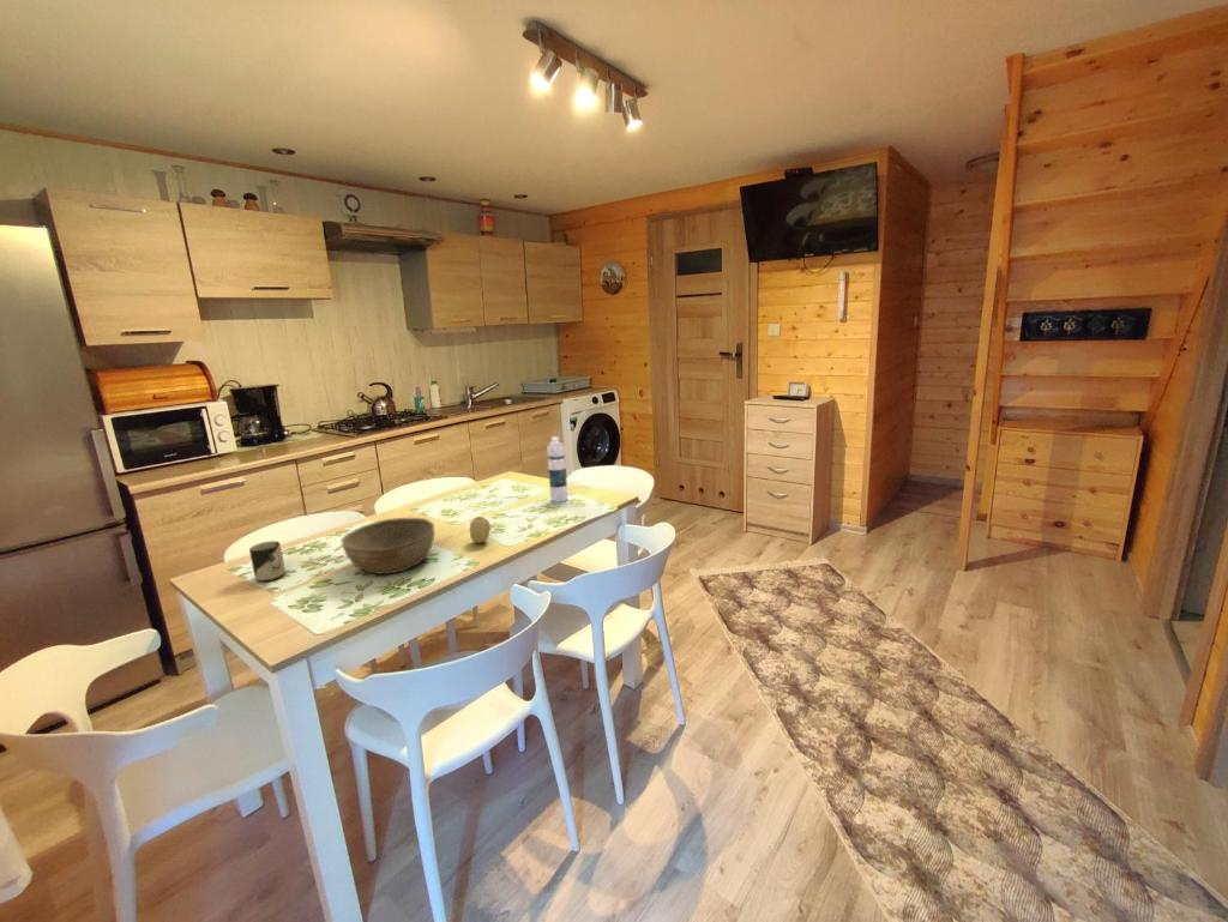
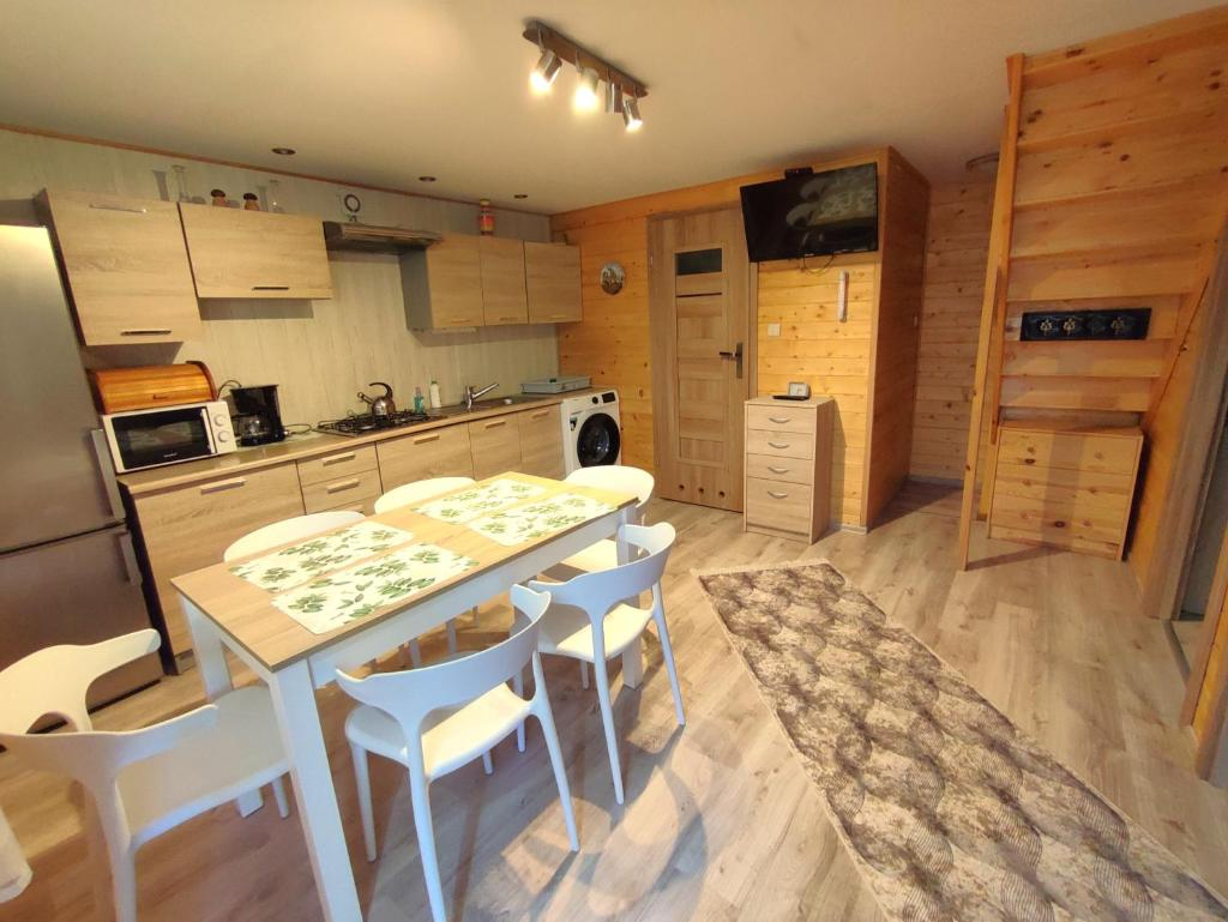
- bowl [341,517,435,576]
- water bottle [546,435,568,502]
- fruit [469,516,492,544]
- cup [248,540,287,583]
